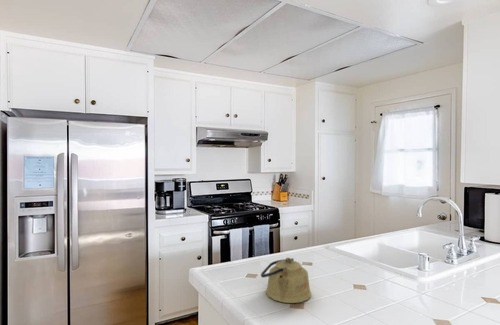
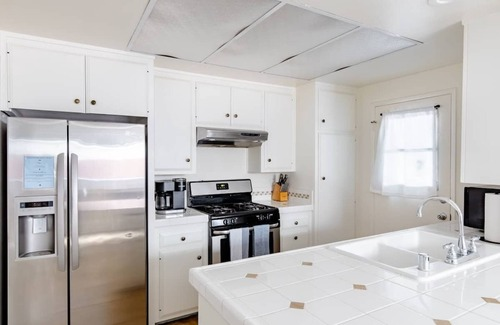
- kettle [260,257,312,304]
